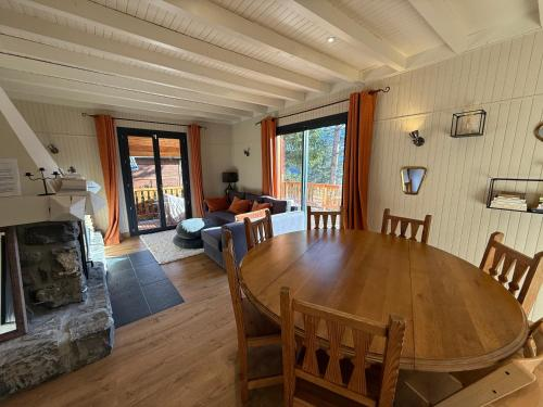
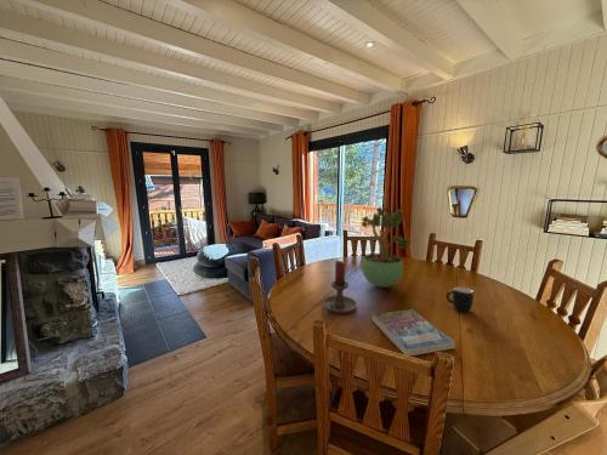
+ mug [446,285,475,314]
+ potted plant [361,205,412,289]
+ book [371,308,456,357]
+ candle holder [322,260,358,315]
